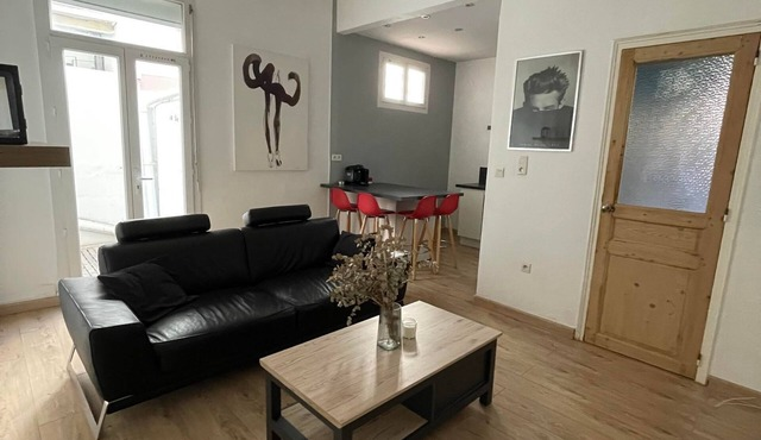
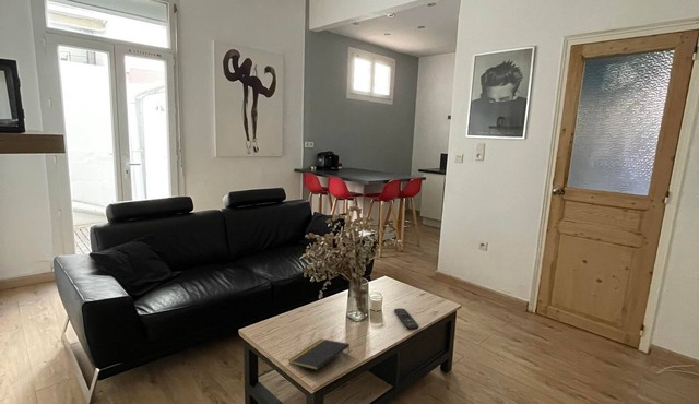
+ notepad [287,337,351,371]
+ remote control [393,307,419,331]
